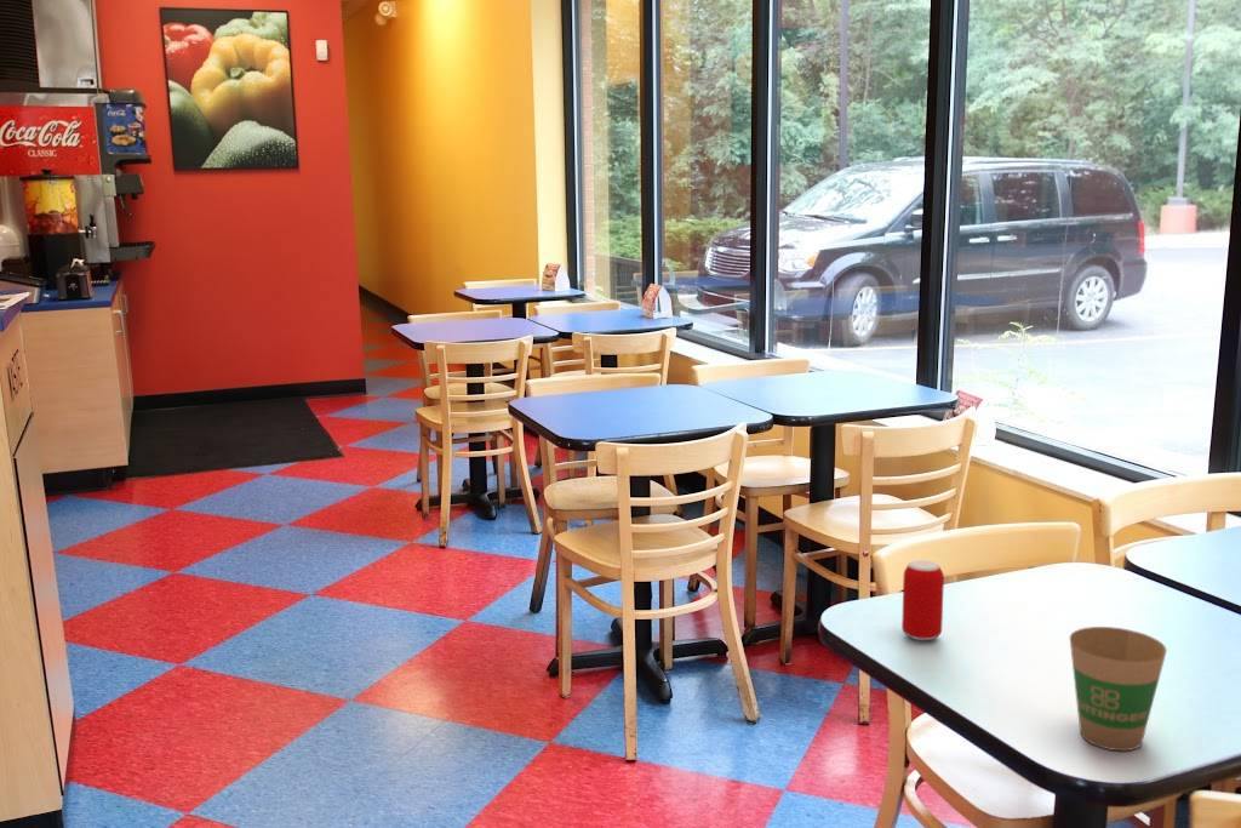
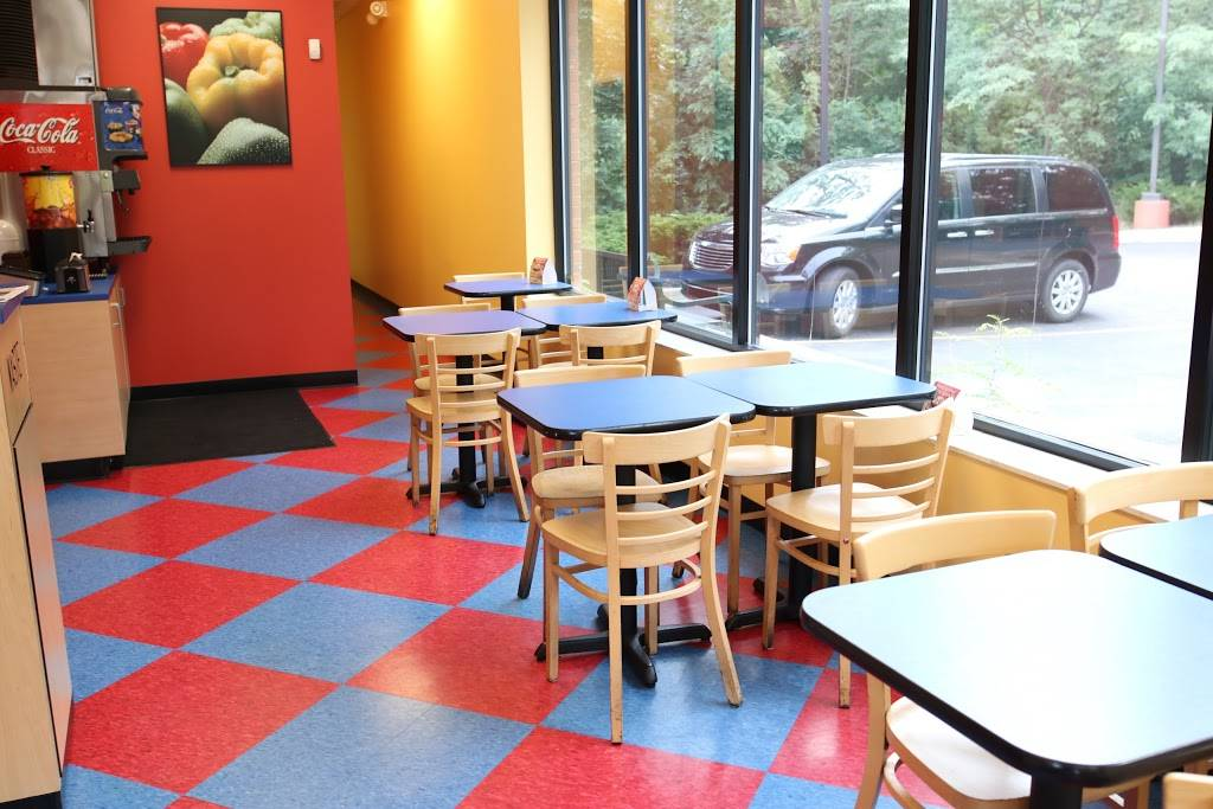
- beverage can [900,559,945,641]
- paper cup [1069,626,1168,752]
